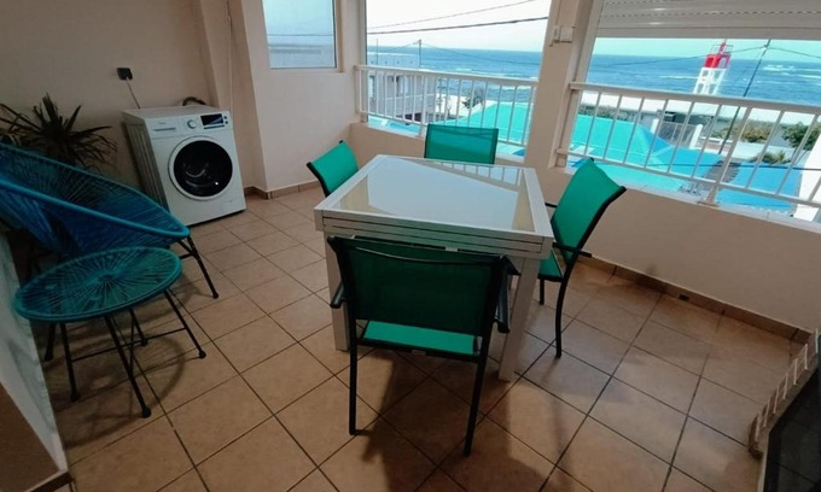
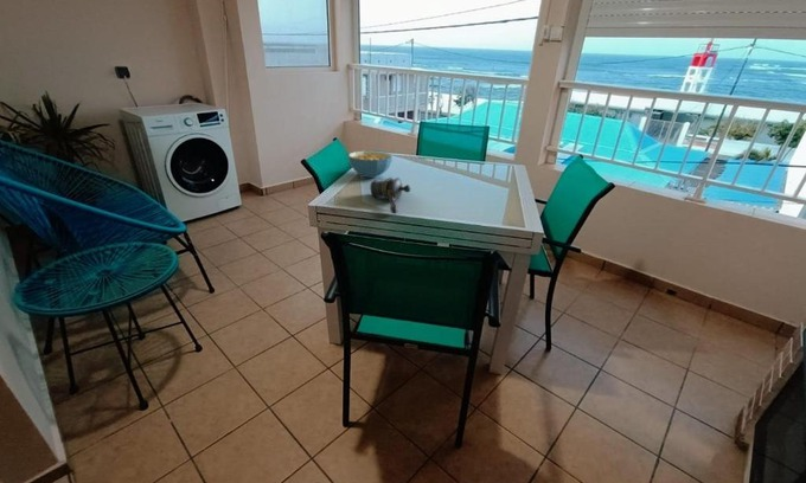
+ cereal bowl [348,150,394,179]
+ coffee pot [370,176,411,214]
